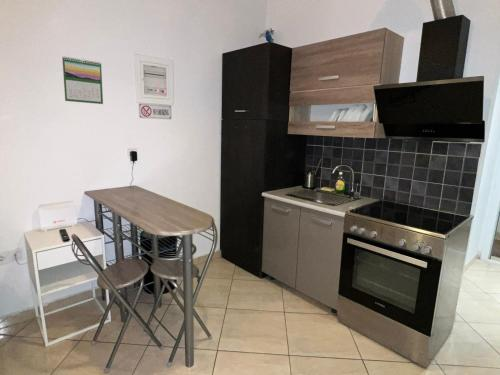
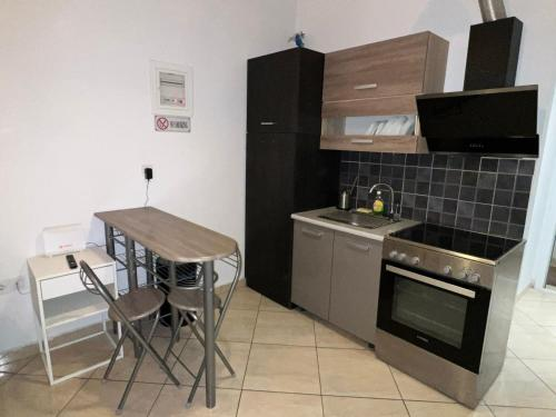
- calendar [61,55,104,105]
